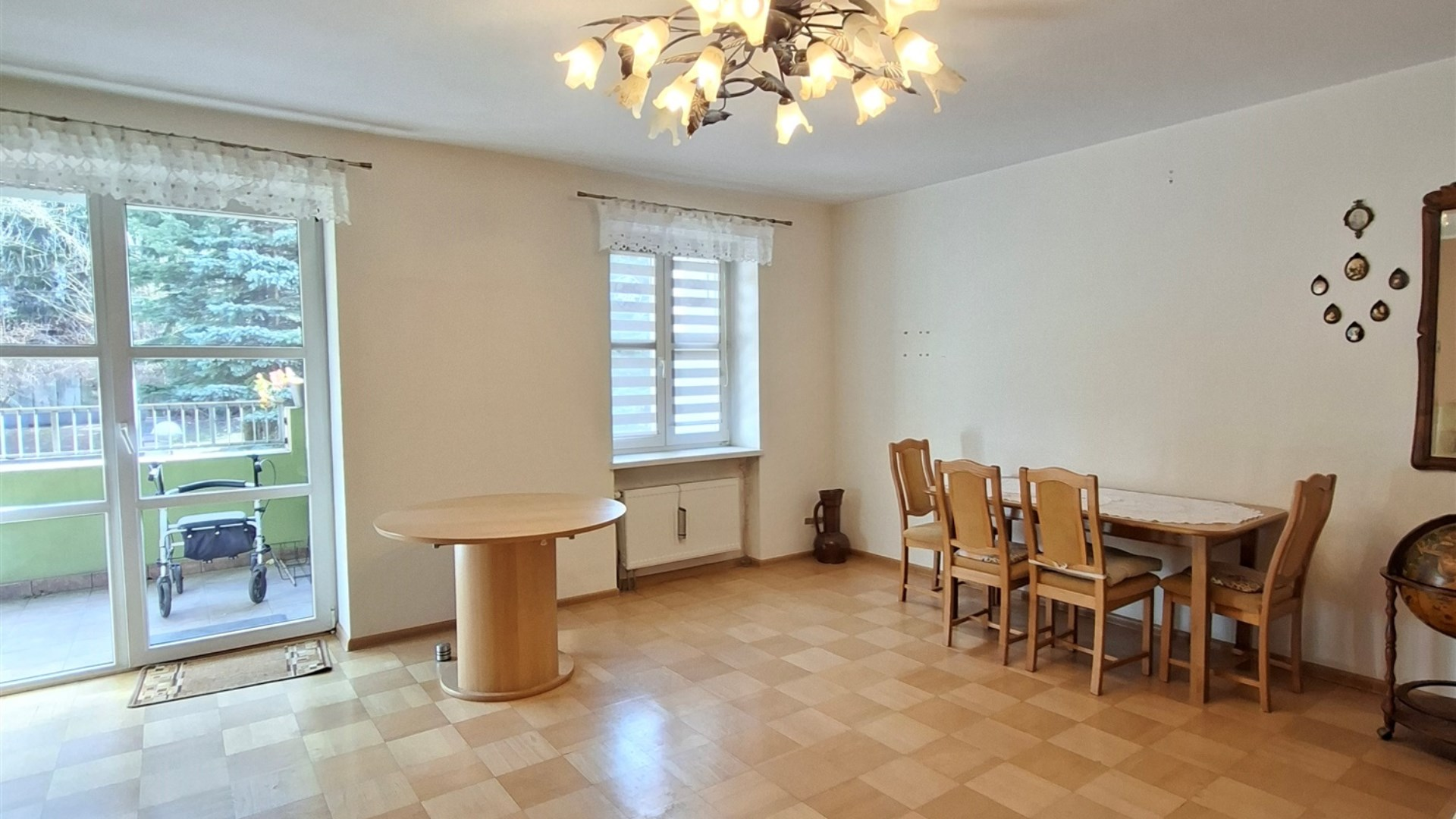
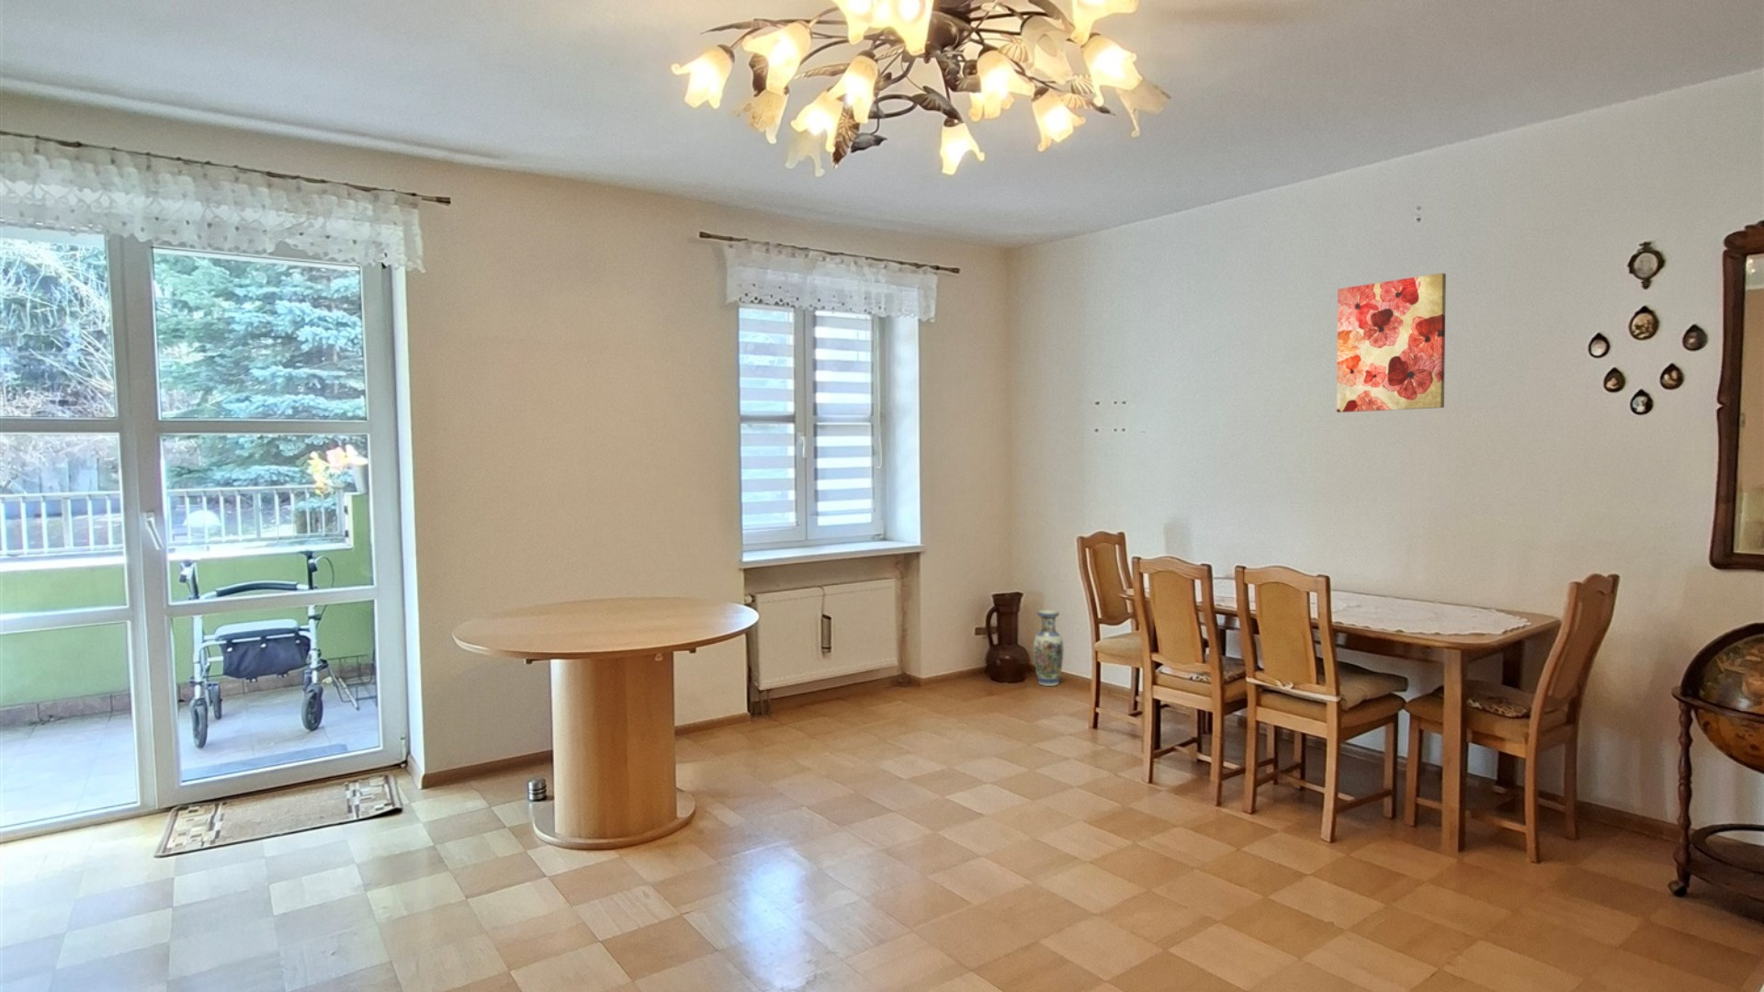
+ wall art [1336,271,1447,413]
+ vase [1032,609,1064,687]
